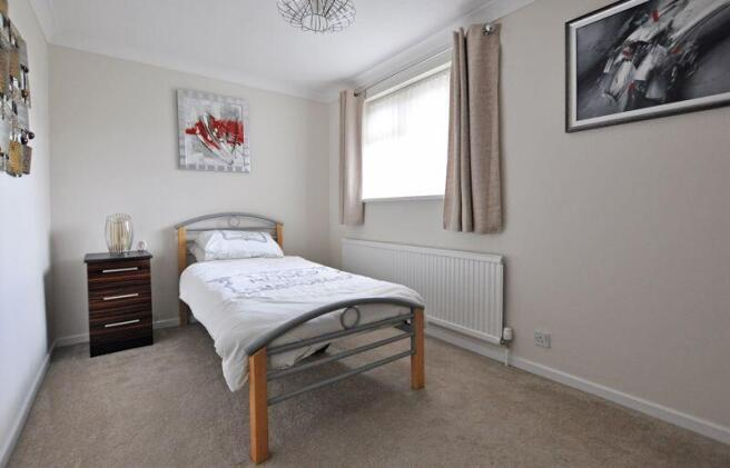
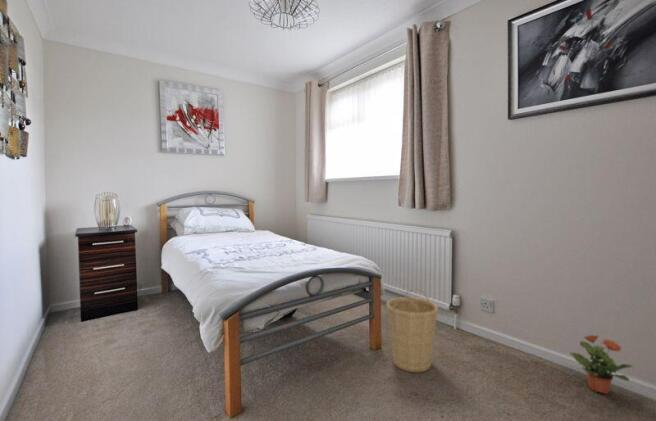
+ potted plant [569,334,634,395]
+ basket [386,288,439,373]
